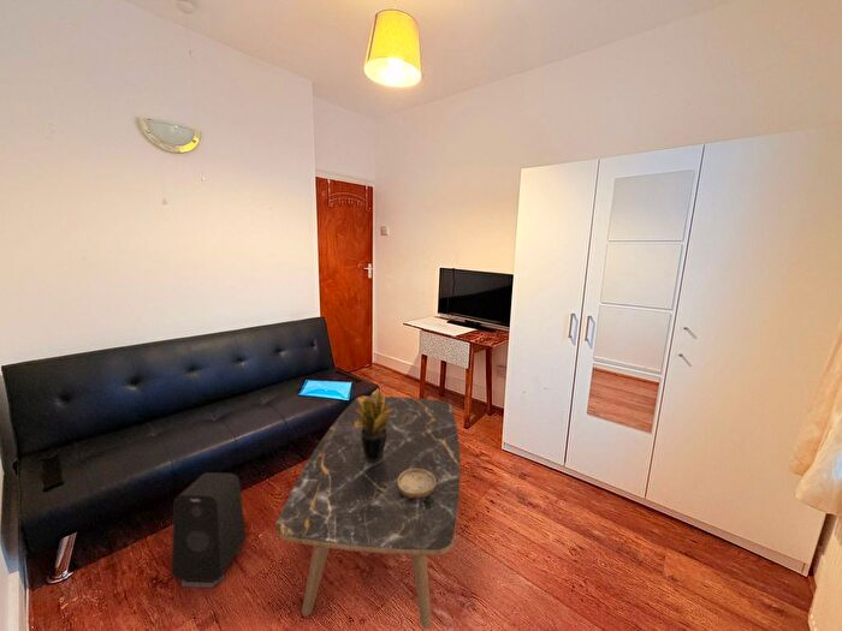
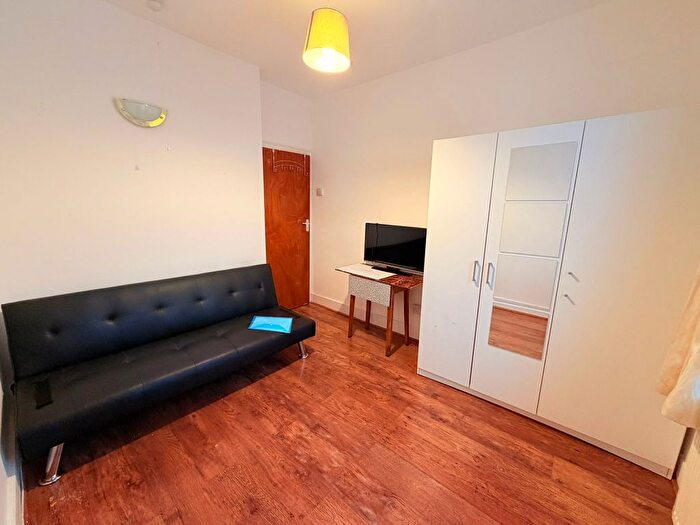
- ceramic bowl [398,469,435,498]
- potted plant [355,387,392,459]
- speaker [171,471,248,589]
- coffee table [275,394,461,630]
